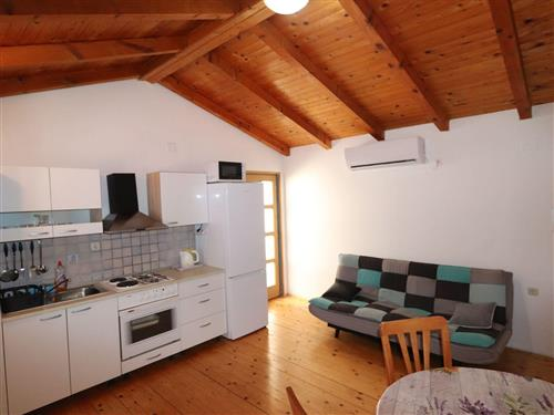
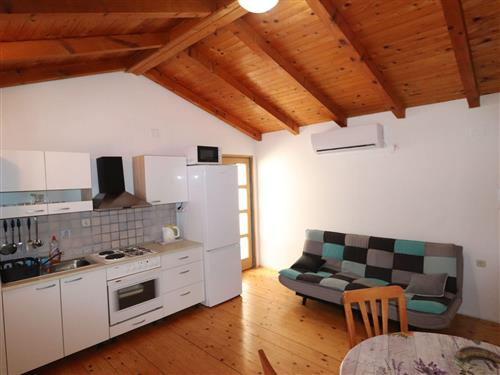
+ banana [456,345,500,366]
